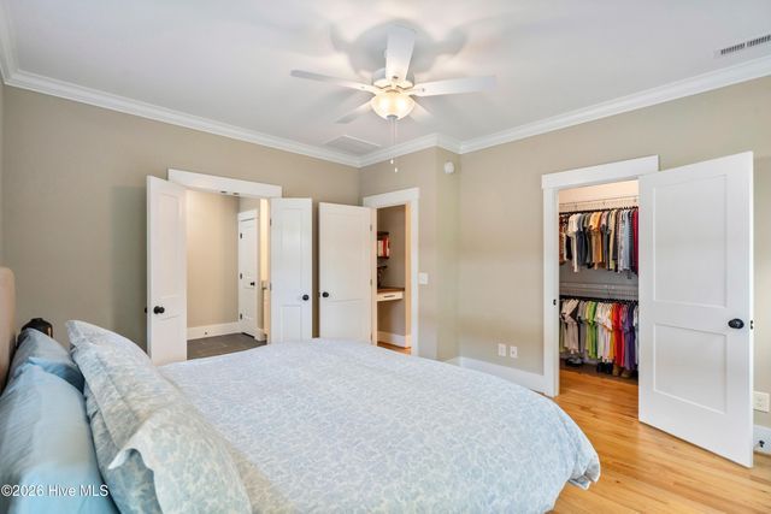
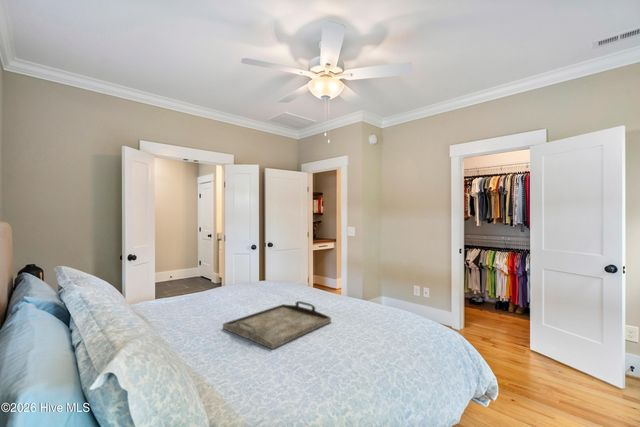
+ serving tray [222,300,332,350]
